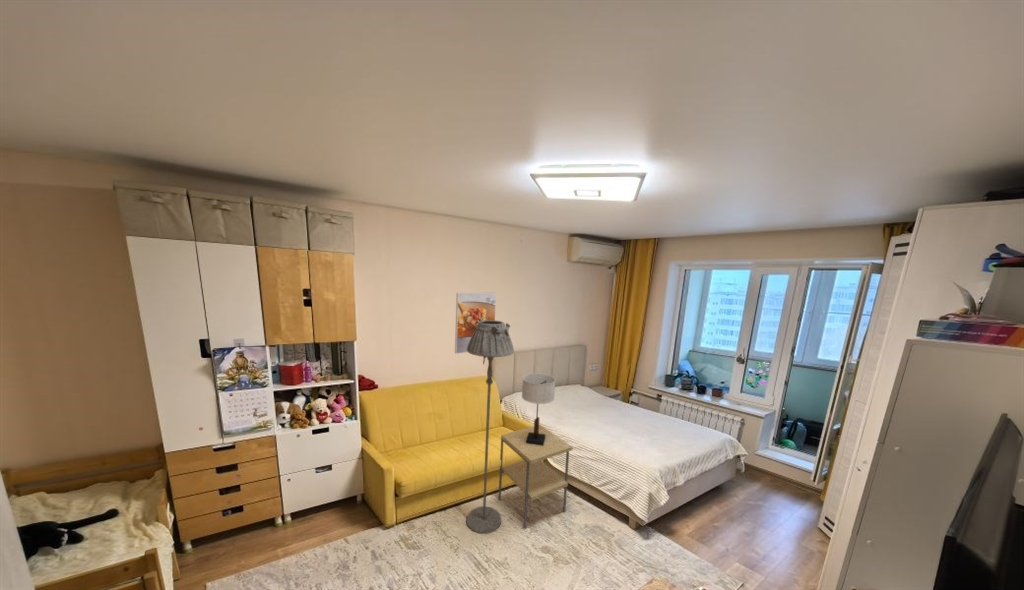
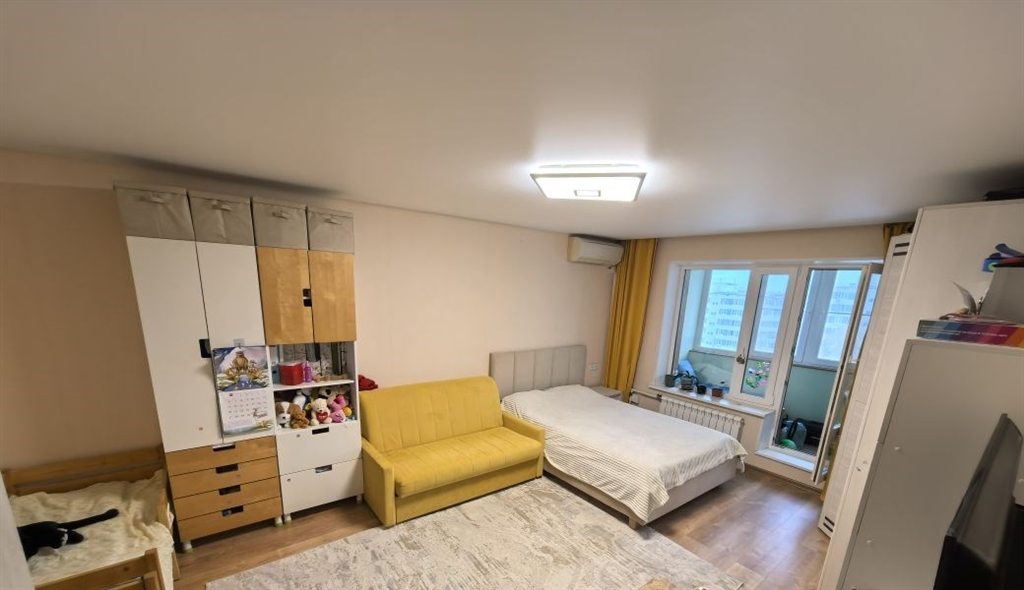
- side table [498,424,573,530]
- floor lamp [465,320,515,535]
- table lamp [521,372,557,446]
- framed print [454,292,497,355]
